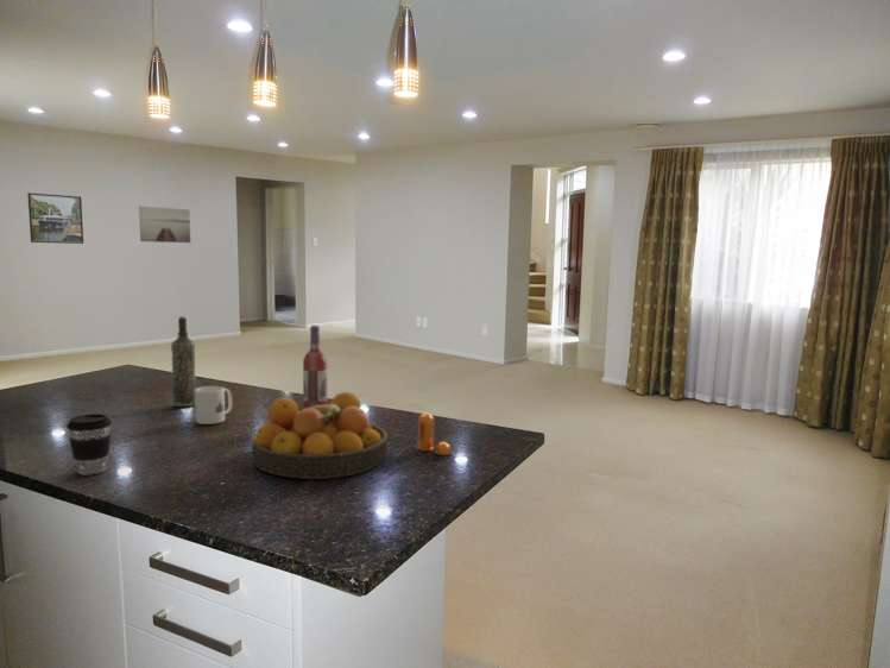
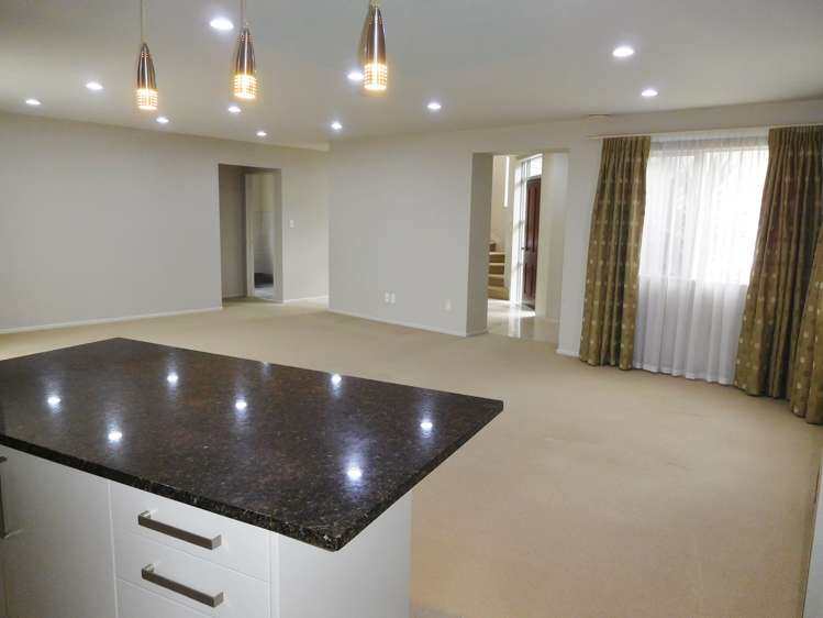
- mug [195,385,233,426]
- bottle [170,315,197,408]
- pepper shaker [417,412,453,456]
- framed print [26,191,84,245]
- fruit bowl [251,391,390,480]
- coffee cup [65,412,113,477]
- wall art [138,206,191,244]
- wine bottle [302,324,329,410]
